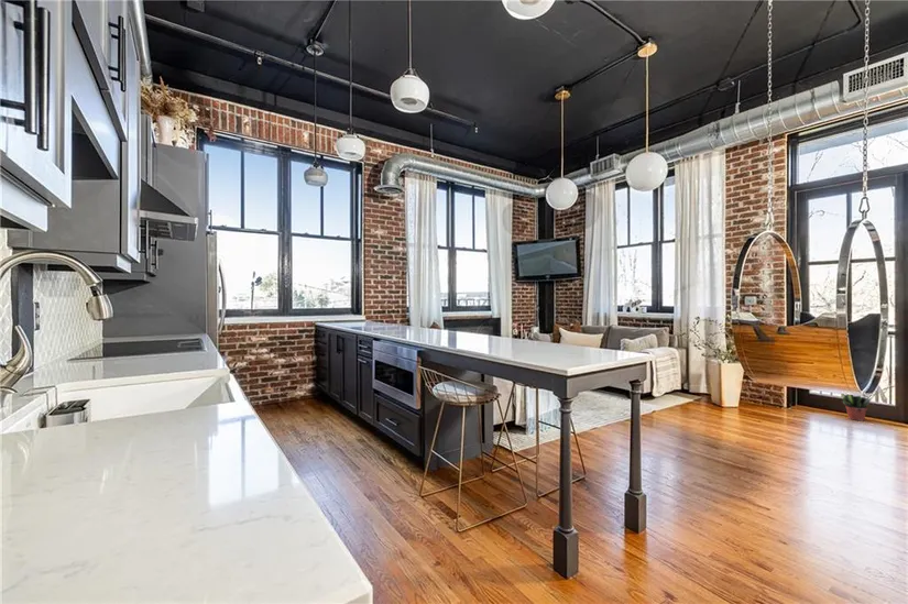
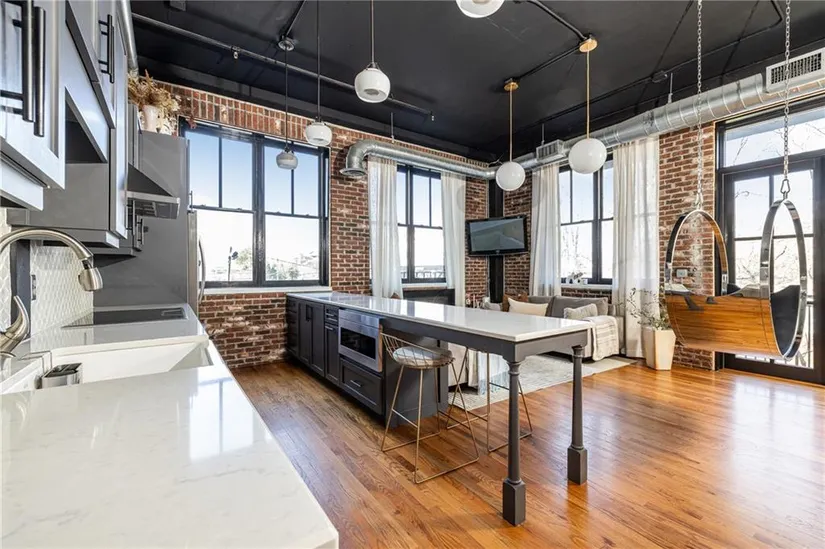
- potted plant [841,392,877,422]
